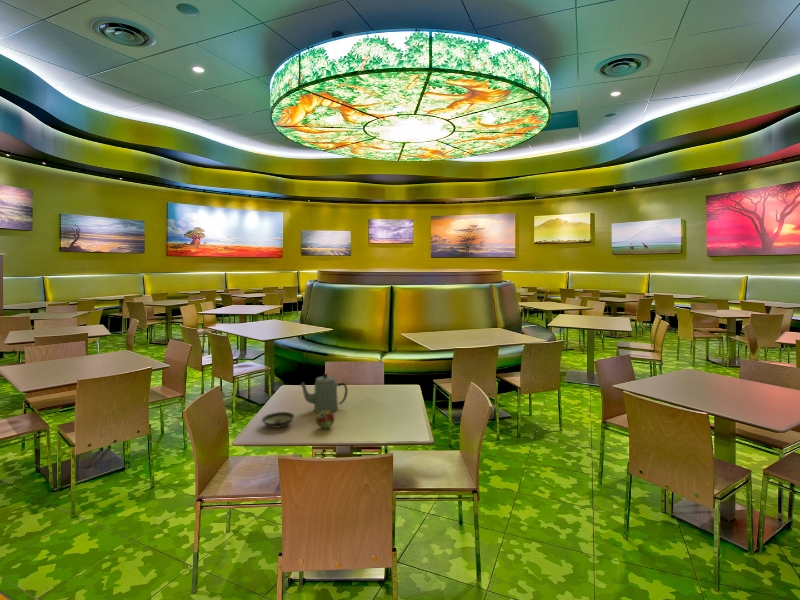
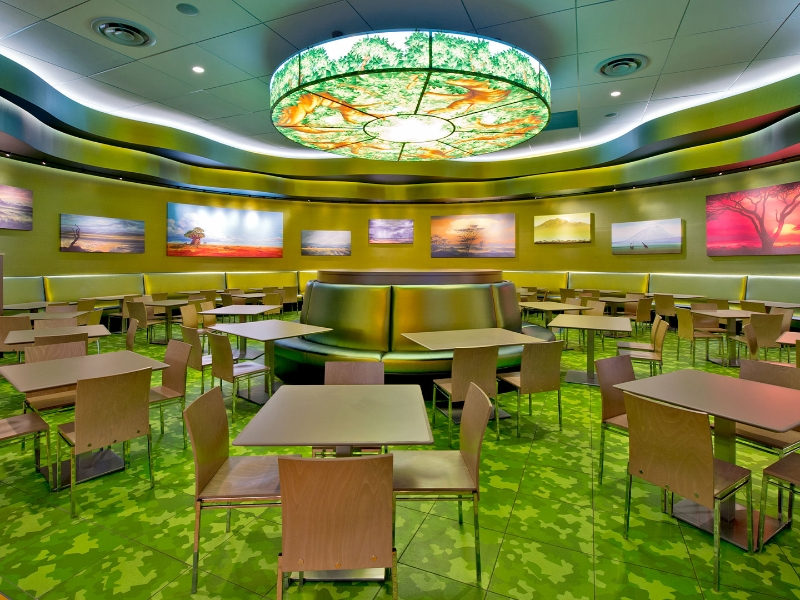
- saucer [261,411,295,429]
- fruit [315,410,335,429]
- teapot [299,372,348,413]
